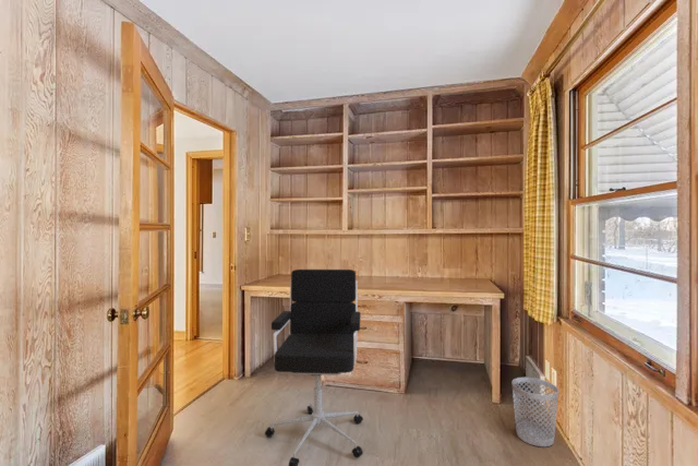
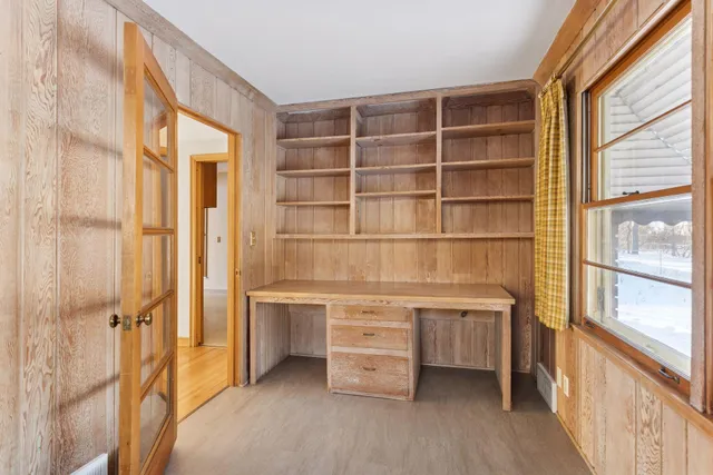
- office chair [264,268,364,466]
- wastebasket [510,377,559,447]
